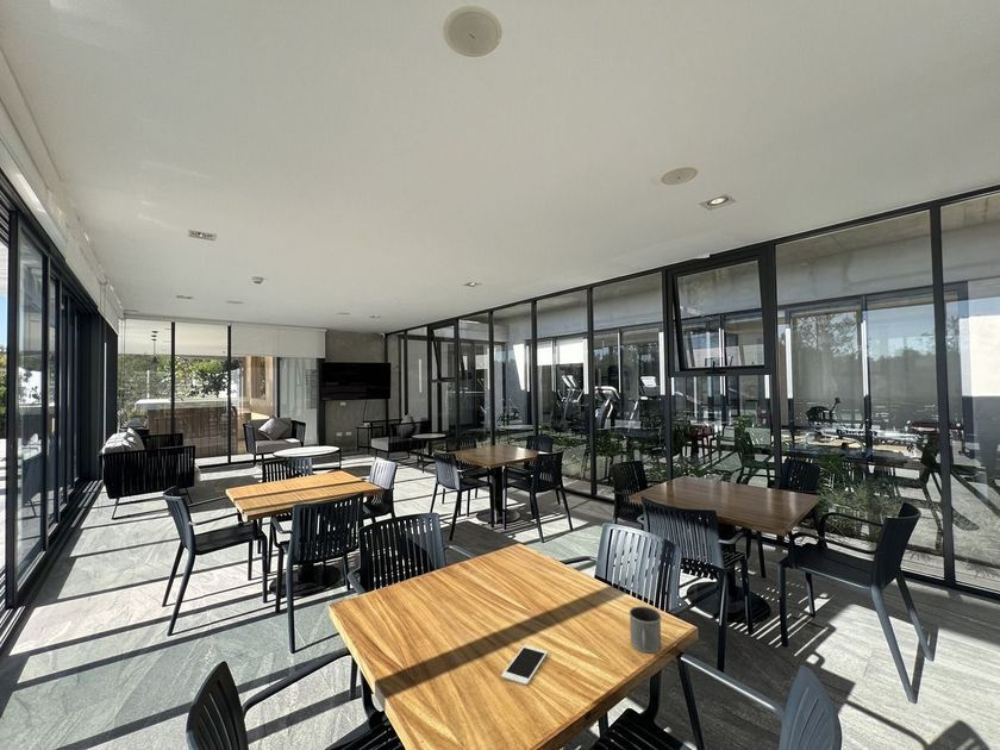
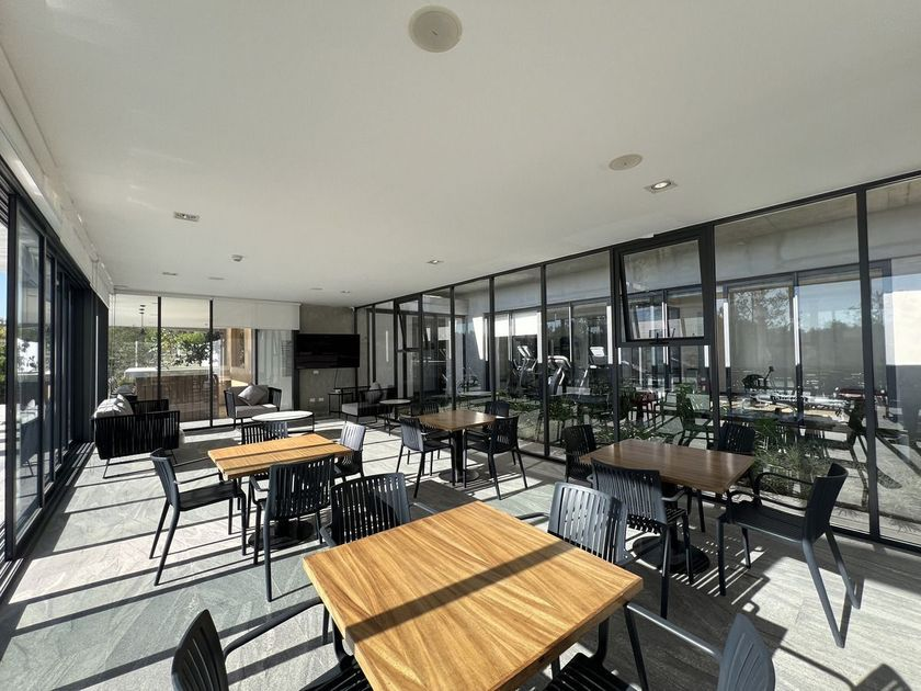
- mug [629,605,663,654]
- cell phone [500,644,549,687]
